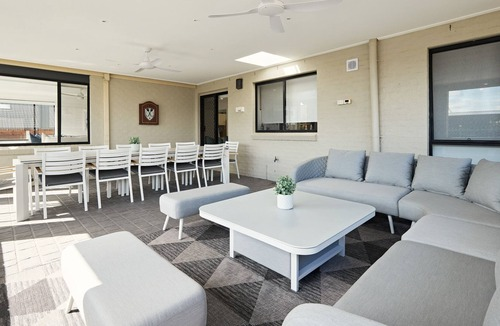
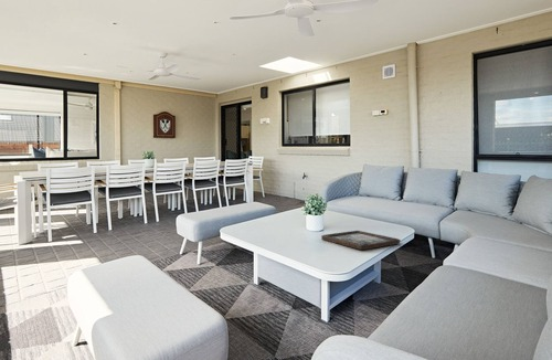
+ decorative tray [320,230,402,251]
